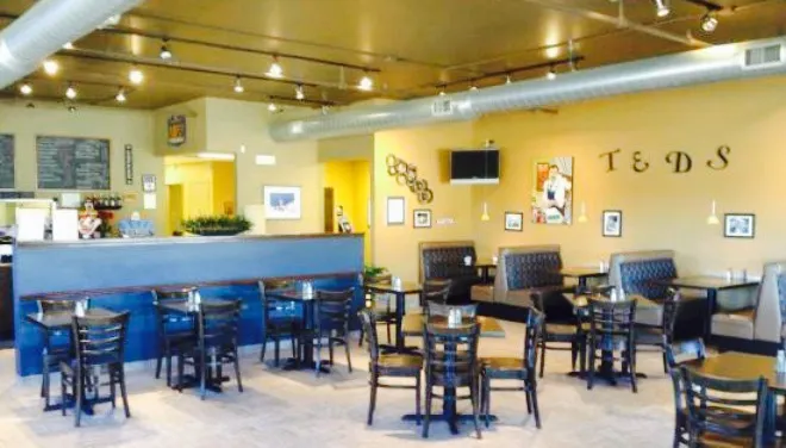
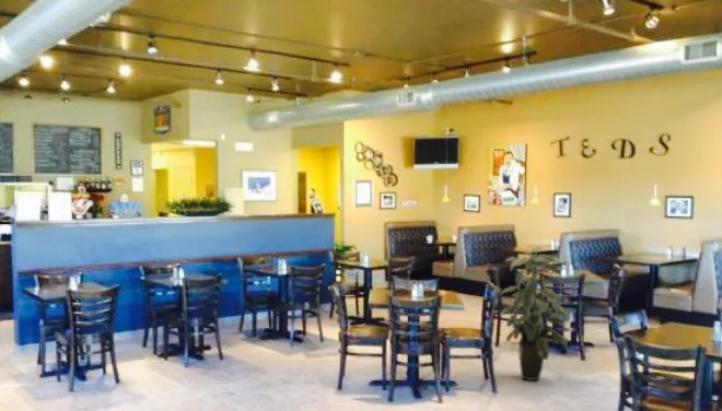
+ indoor plant [499,246,571,381]
